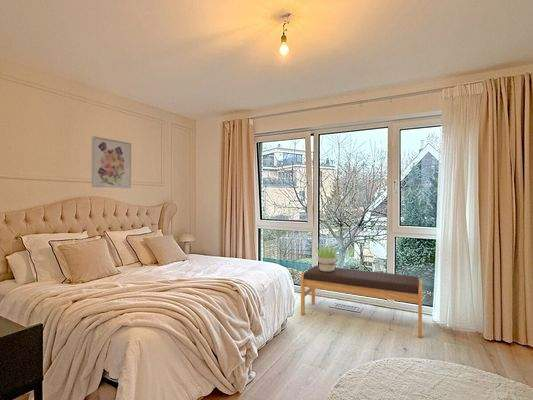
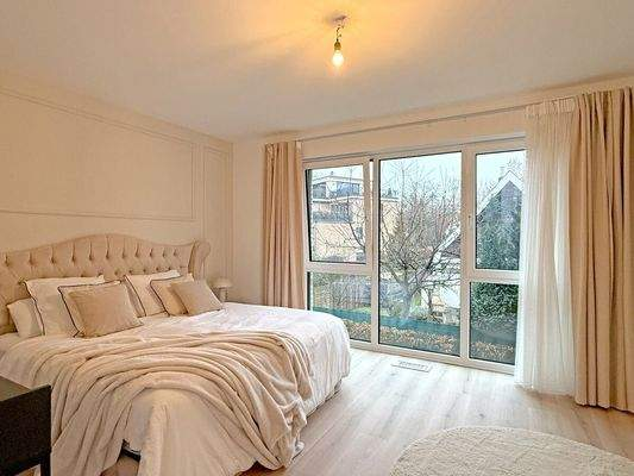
- bench [300,265,423,339]
- potted plant [313,242,340,272]
- wall art [91,135,132,190]
